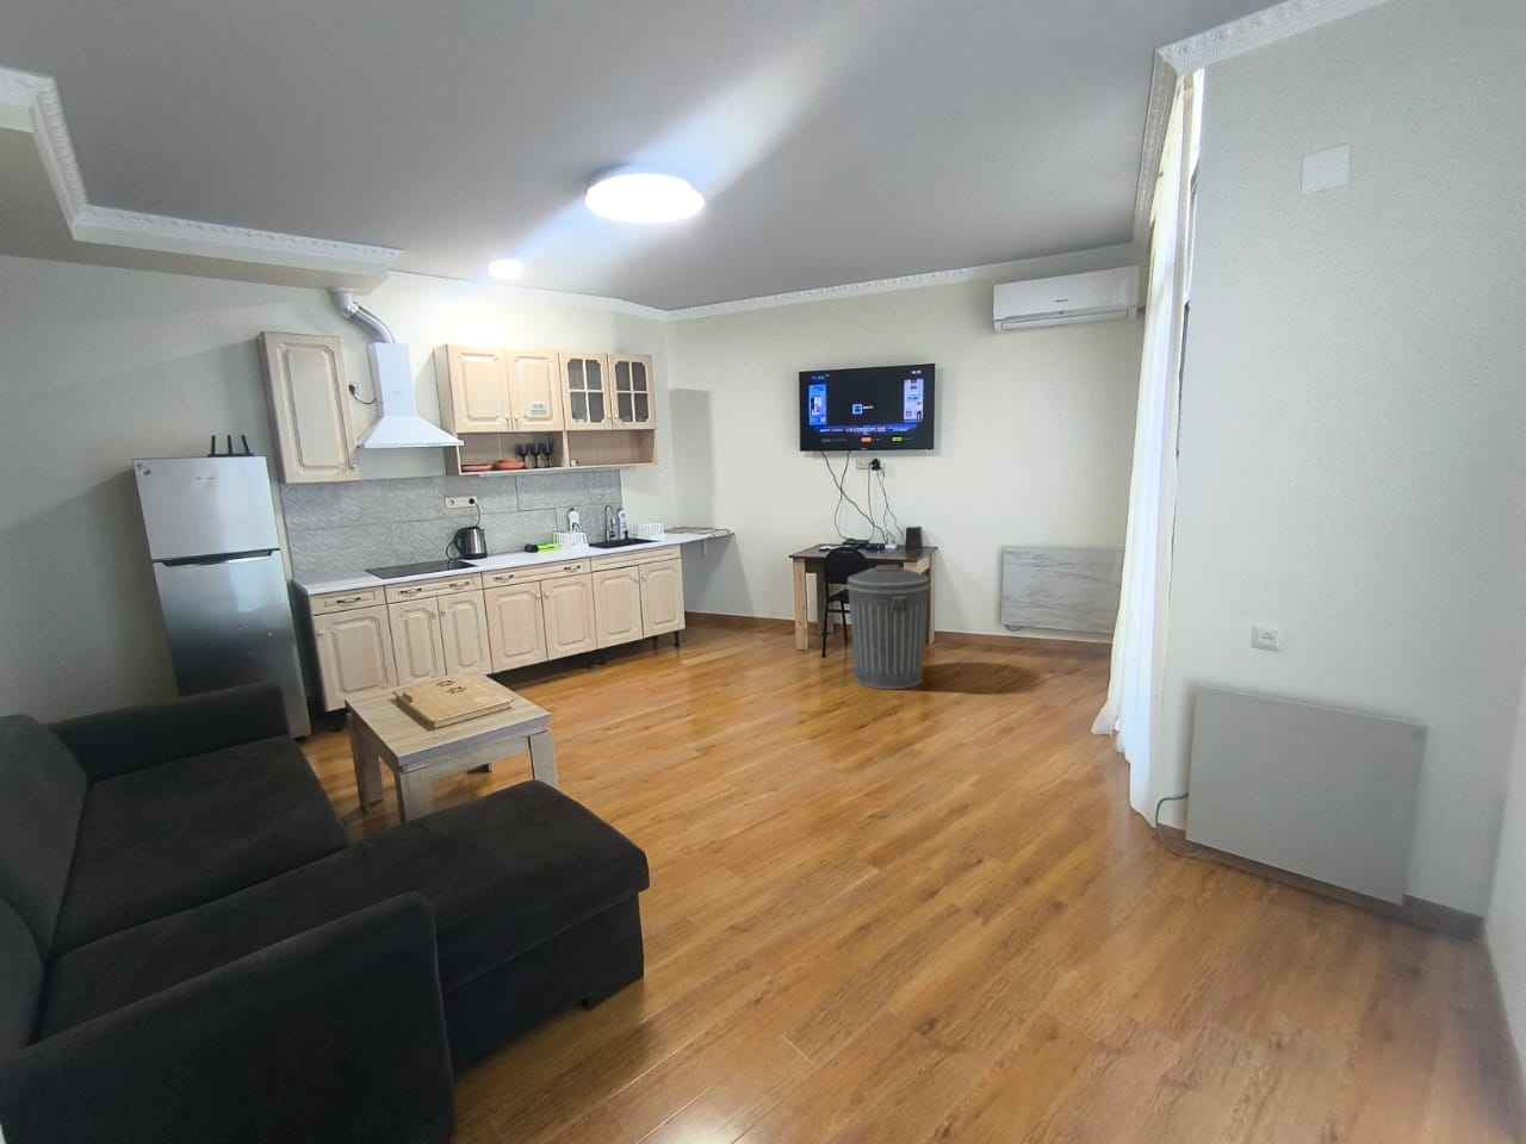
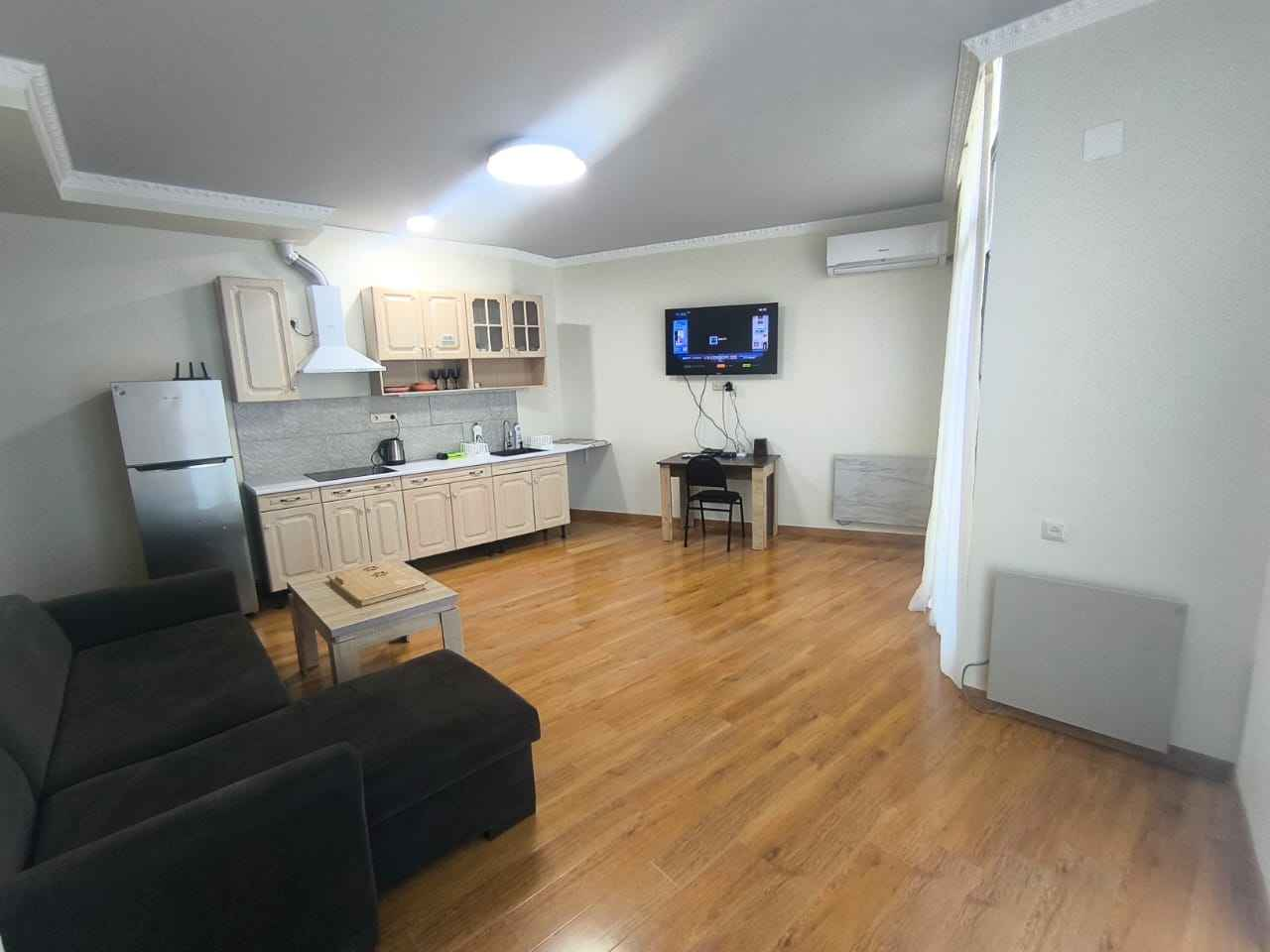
- trash can [846,564,931,690]
